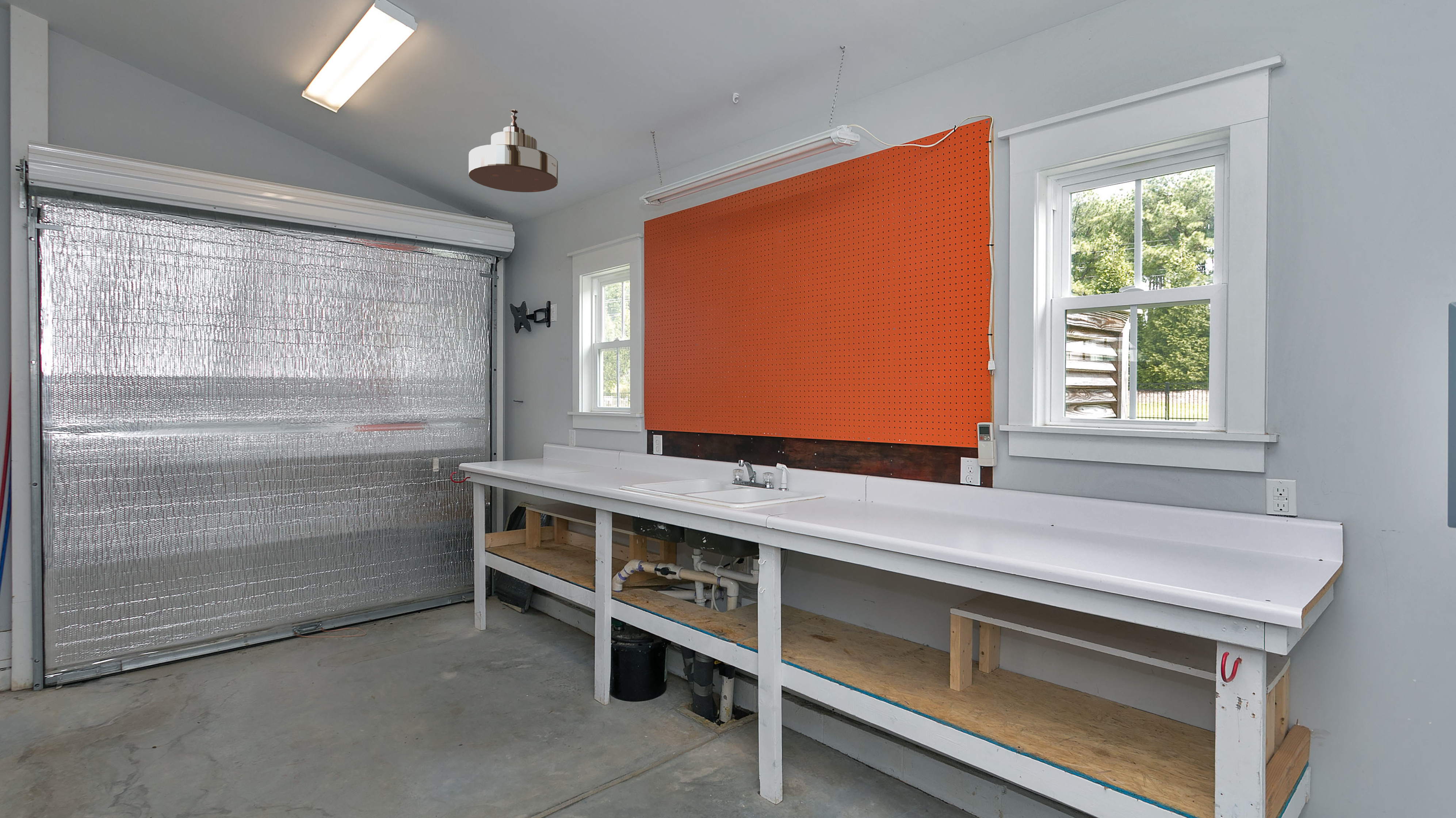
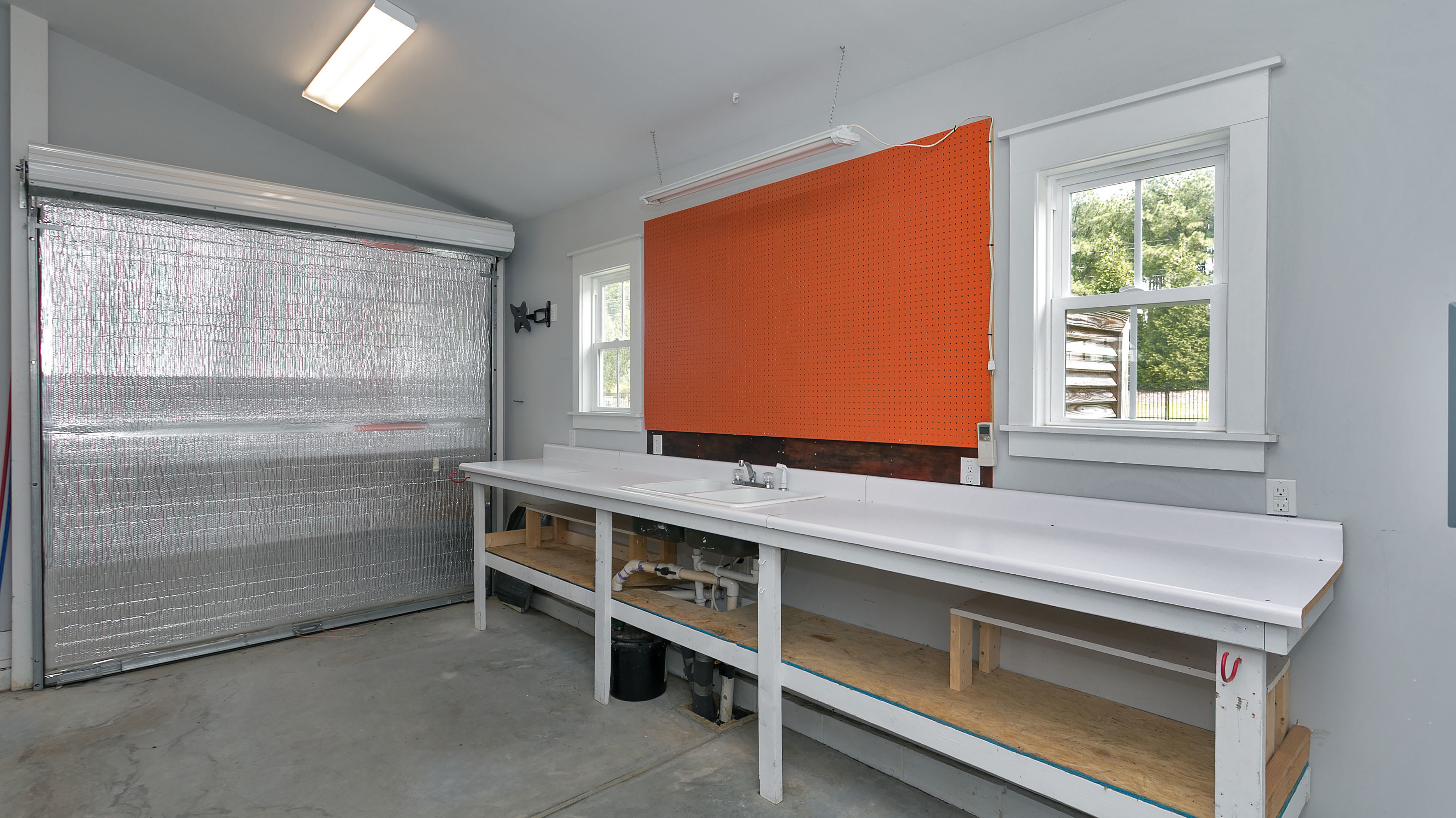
- pendant light [468,109,558,192]
